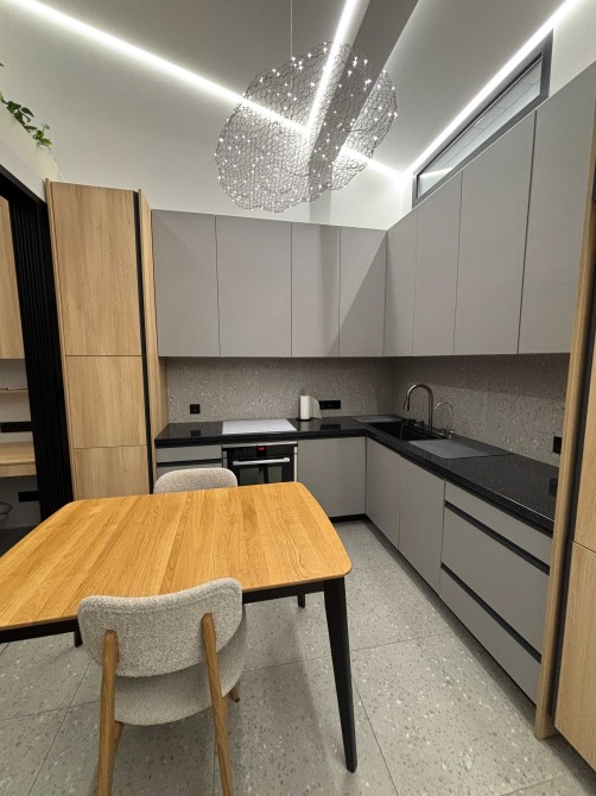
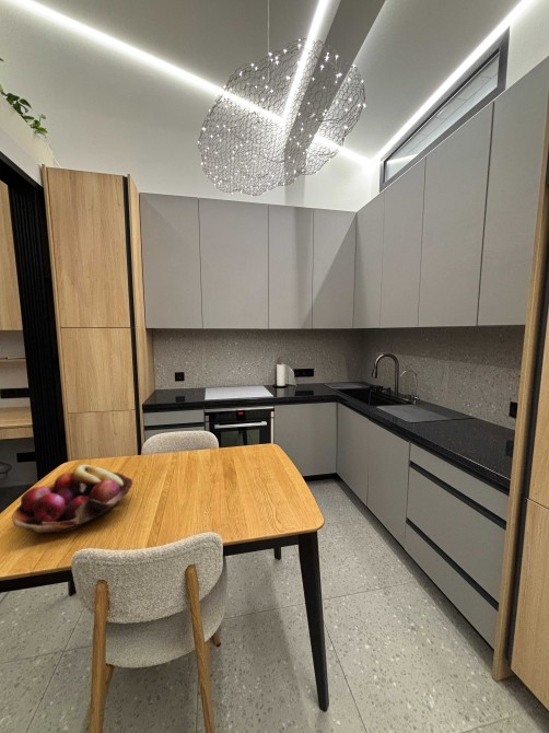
+ fruit basket [11,464,135,534]
